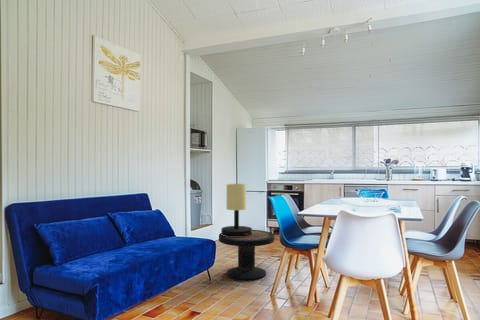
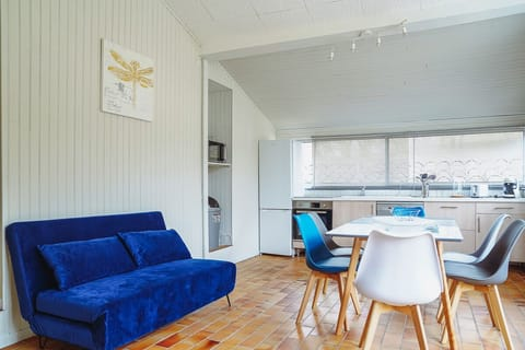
- table lamp [220,183,253,237]
- side table [218,229,275,282]
